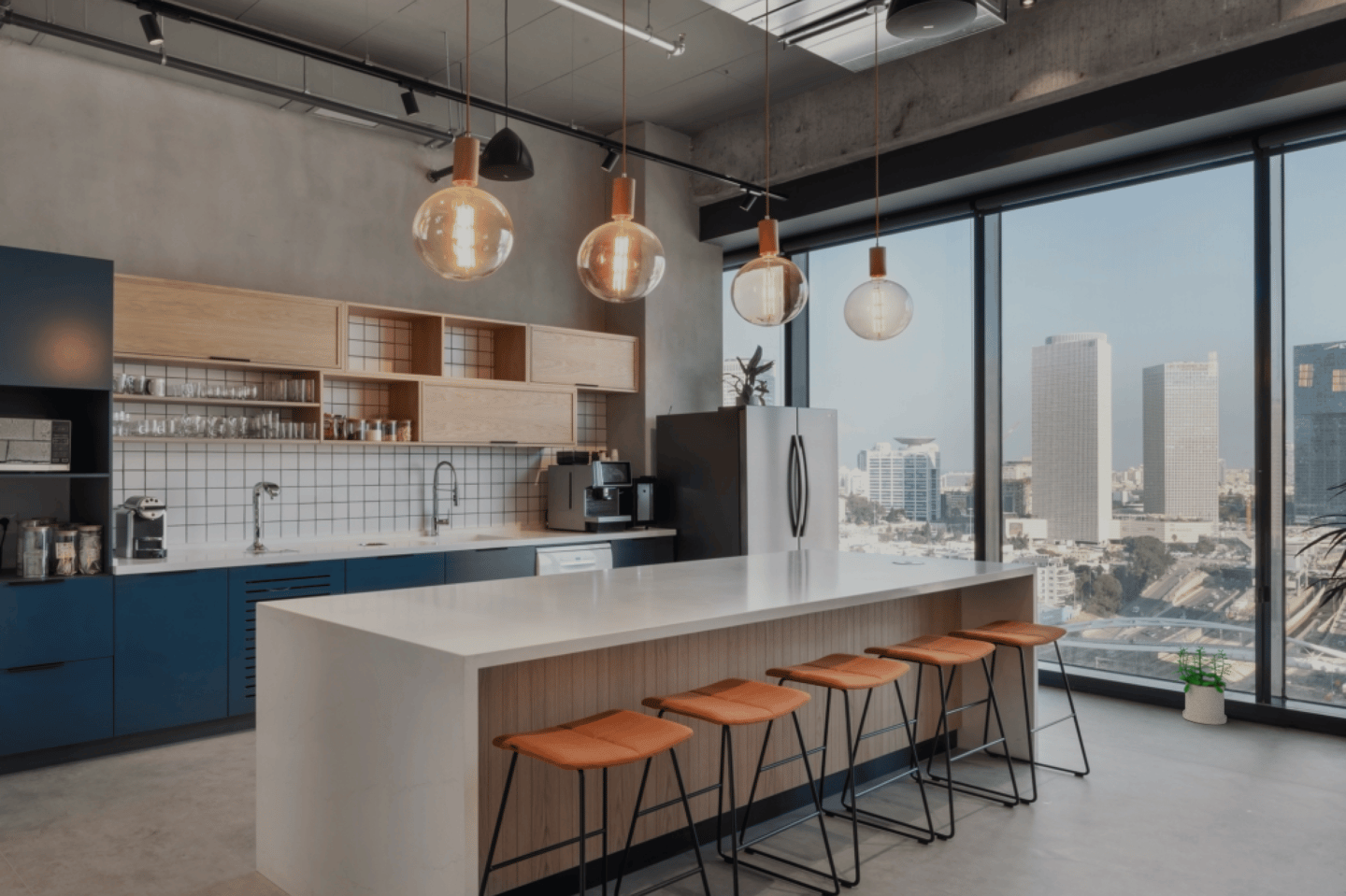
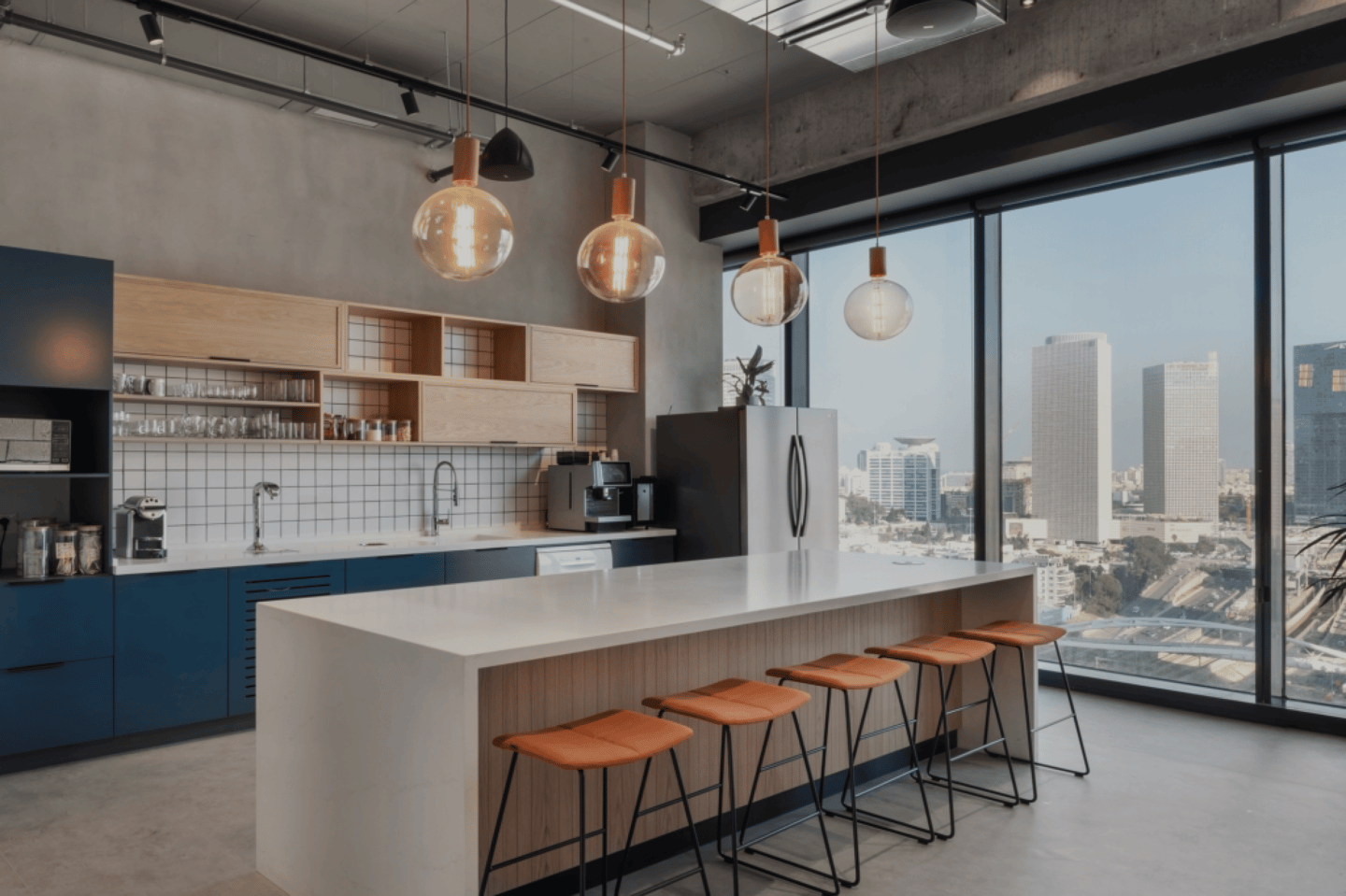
- potted plant [1170,646,1233,726]
